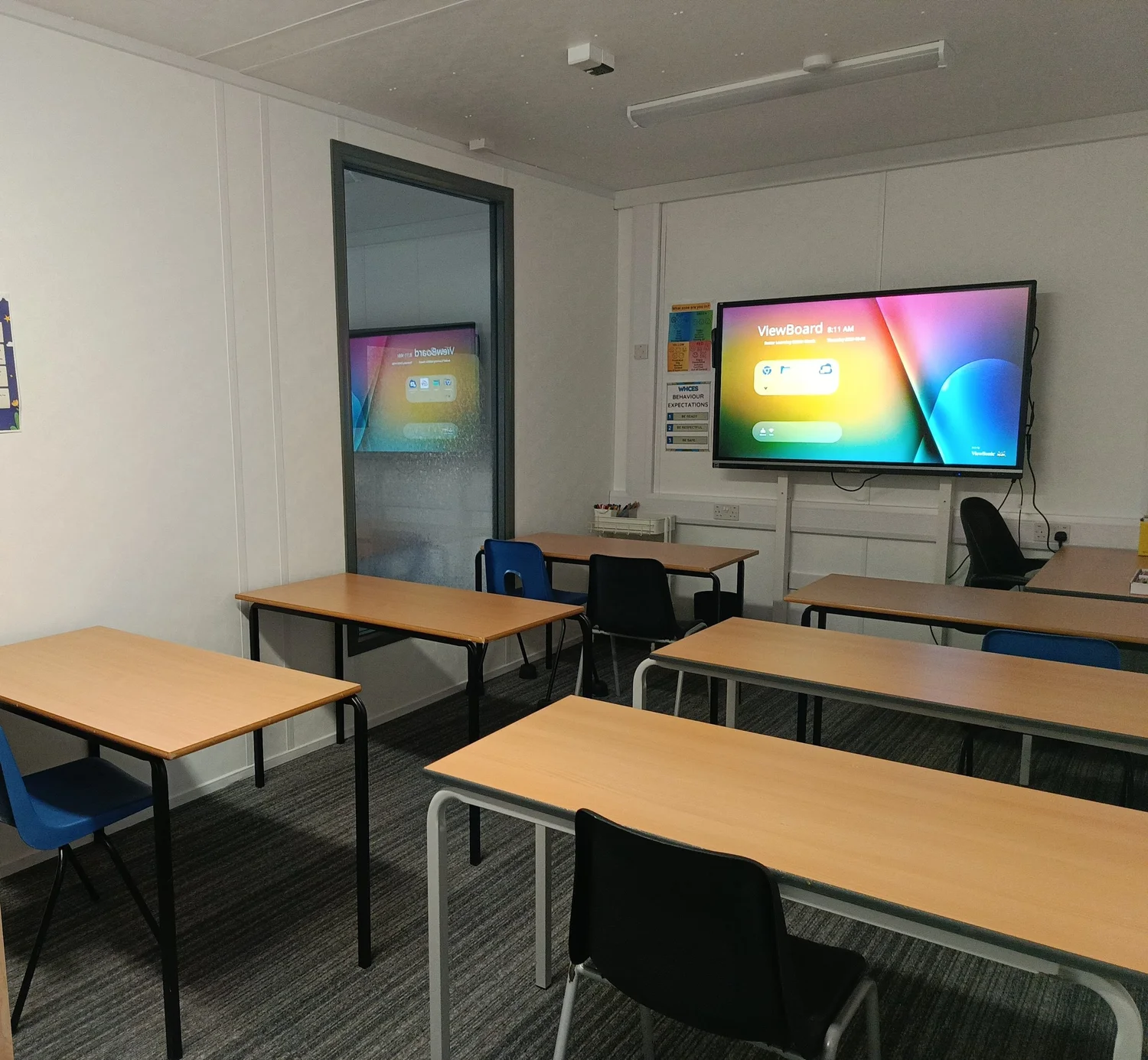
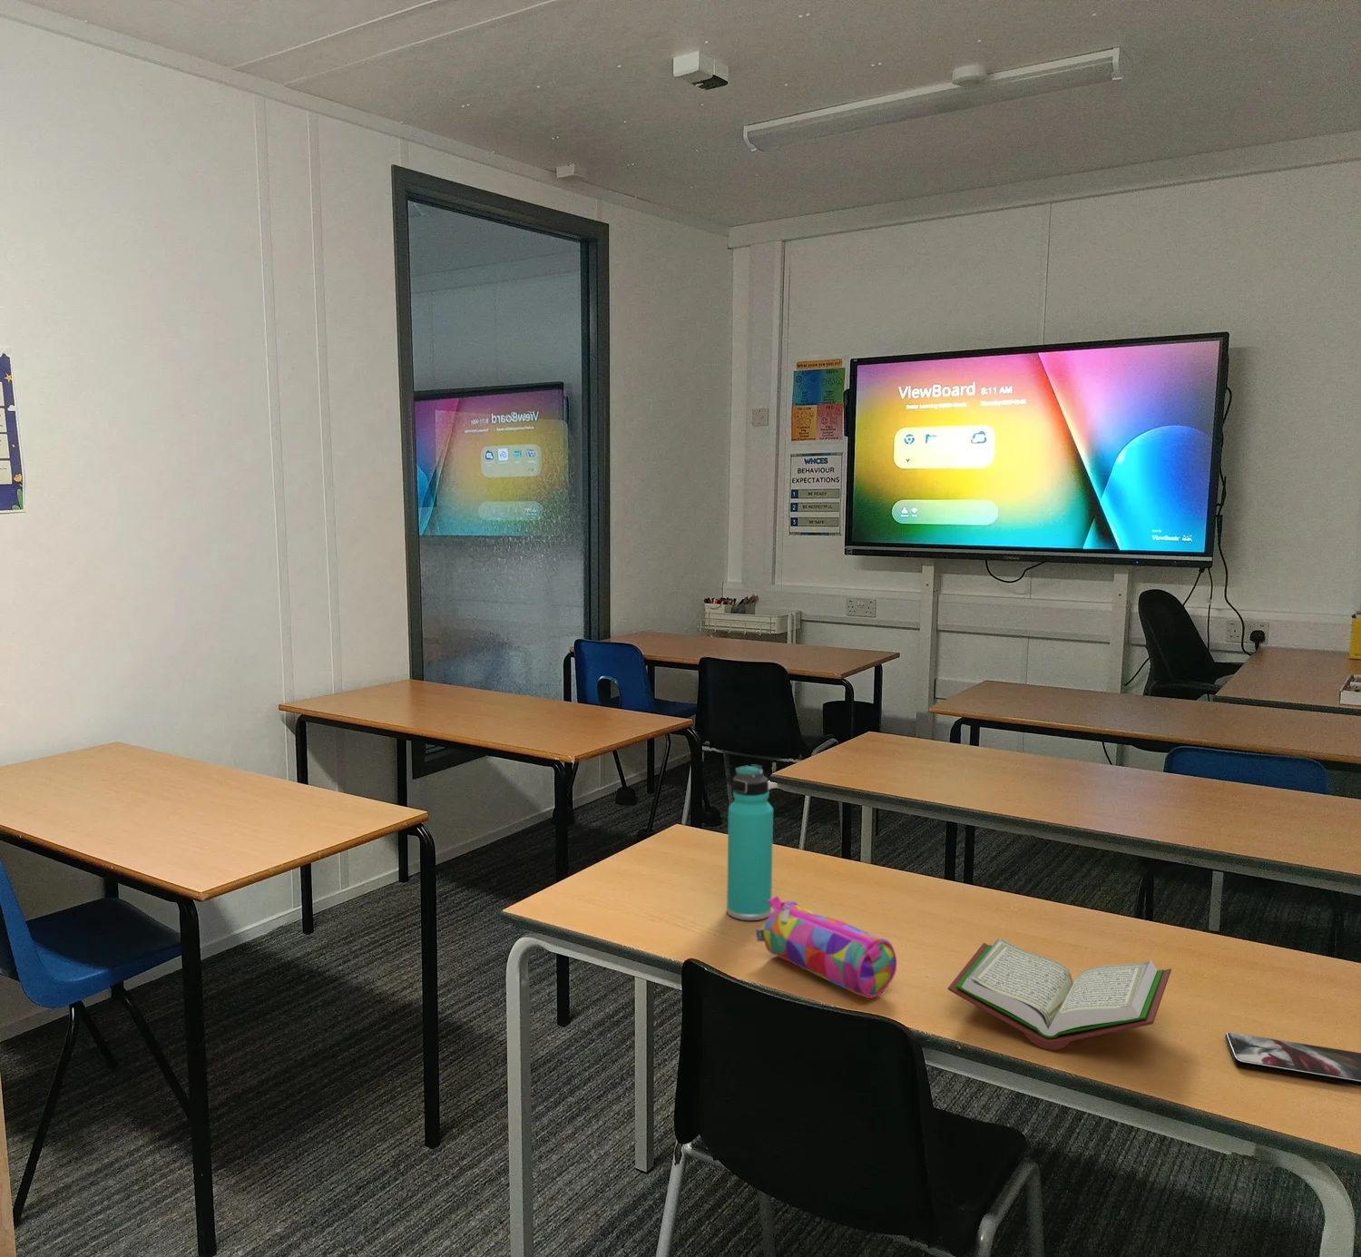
+ thermos bottle [726,764,774,921]
+ book [947,938,1172,1051]
+ smartphone [1223,1031,1361,1087]
+ pencil case [755,895,897,1000]
